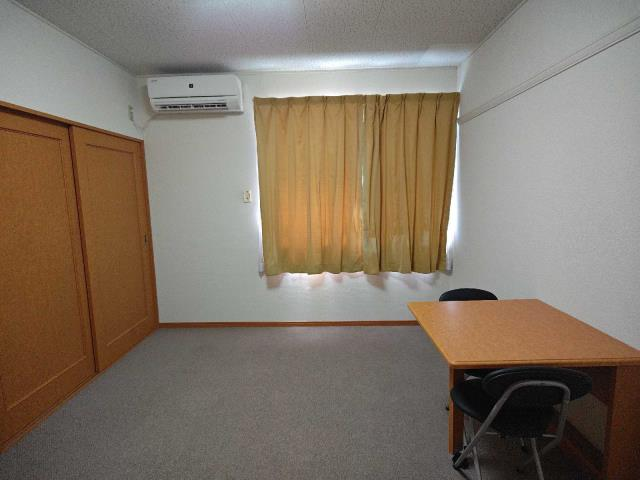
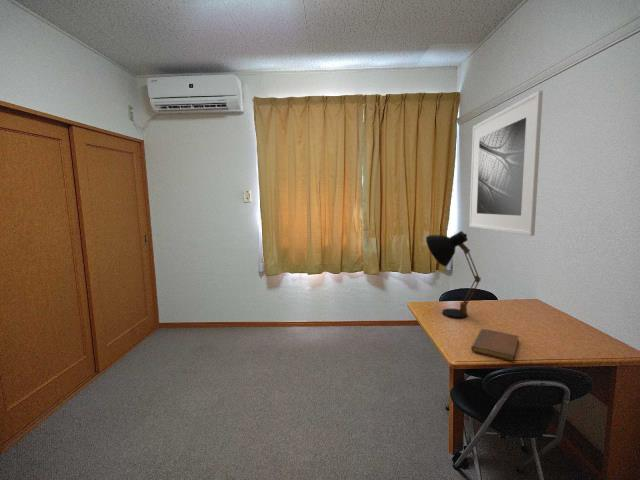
+ desk lamp [425,230,482,319]
+ notebook [470,328,519,362]
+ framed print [468,90,544,237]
